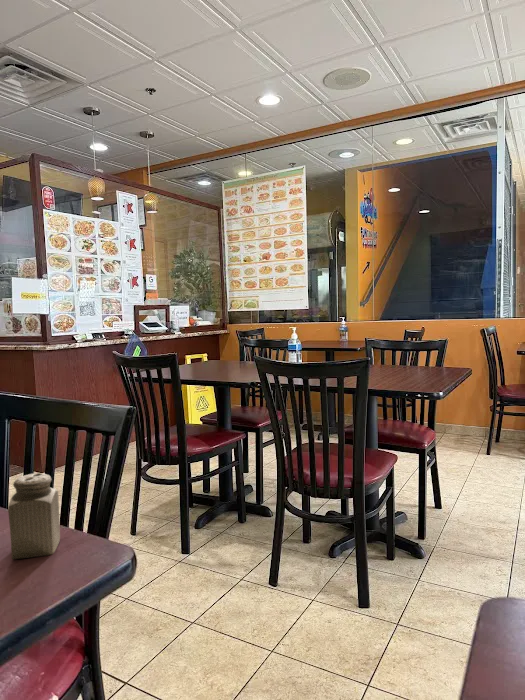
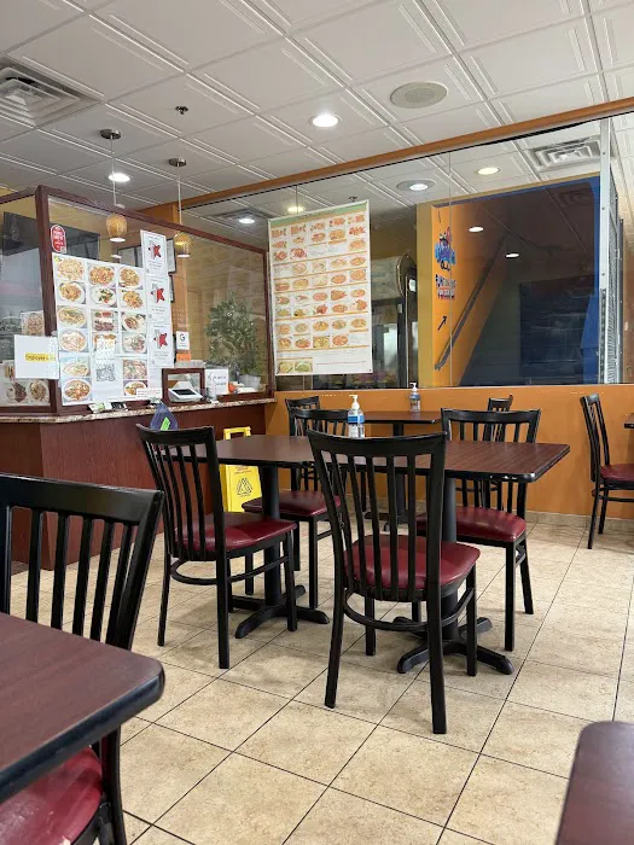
- salt shaker [7,472,61,560]
